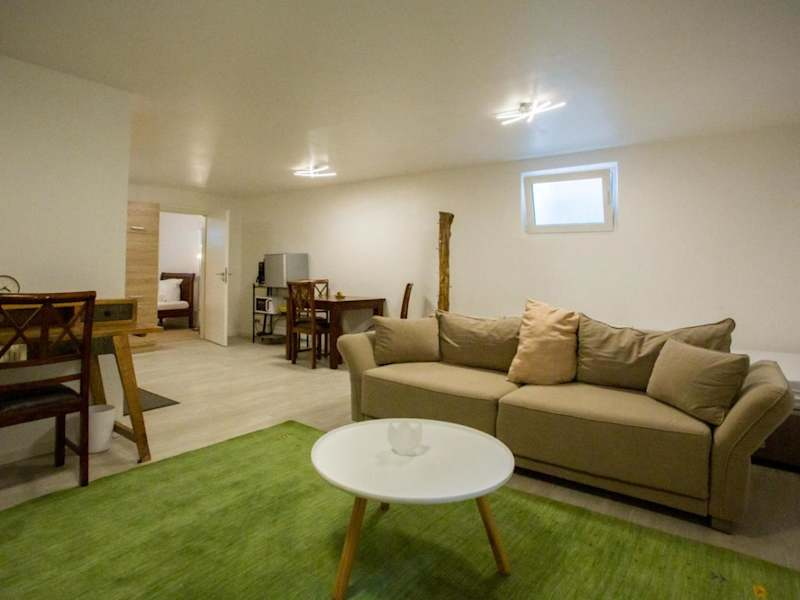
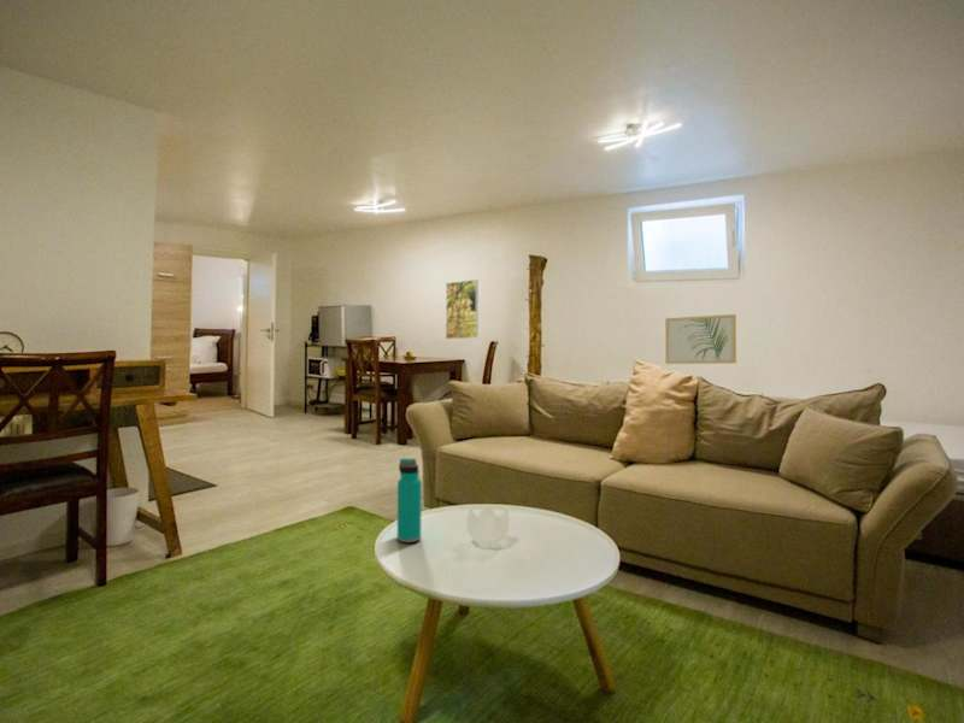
+ wall art [664,313,737,365]
+ water bottle [396,458,423,543]
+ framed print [445,278,480,340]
